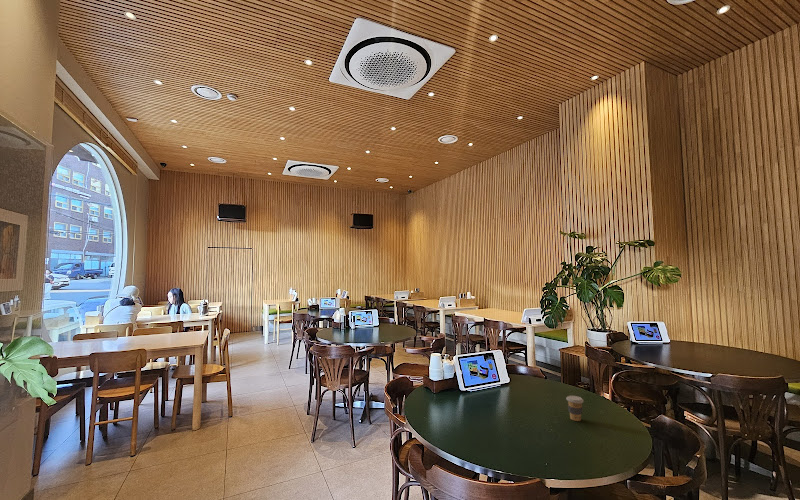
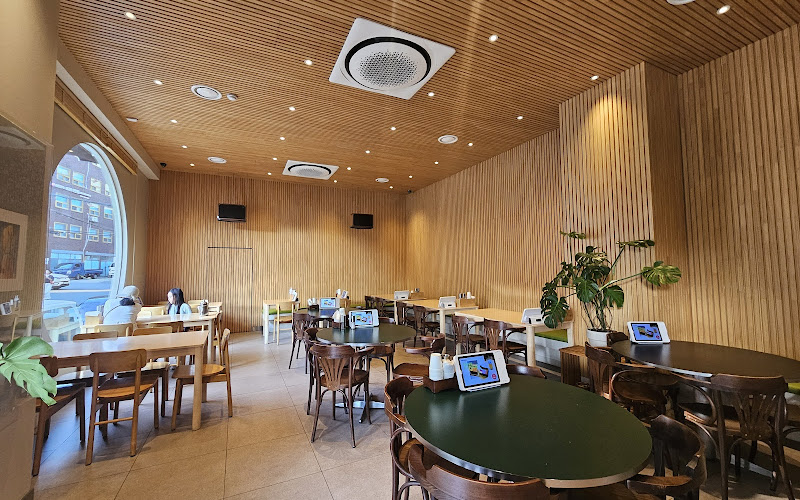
- coffee cup [565,395,584,422]
